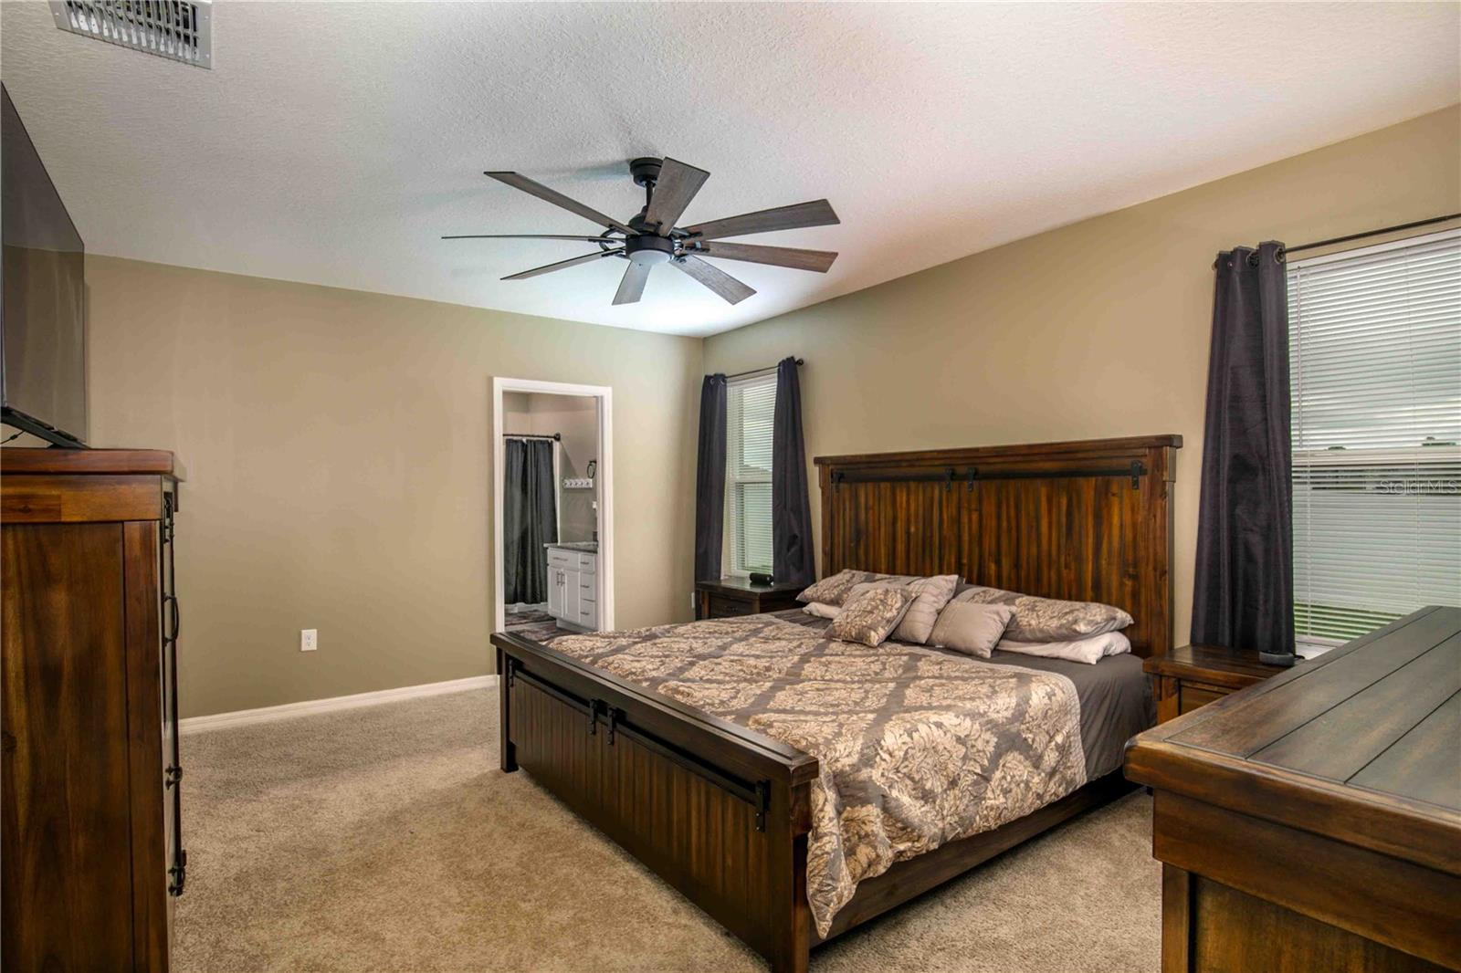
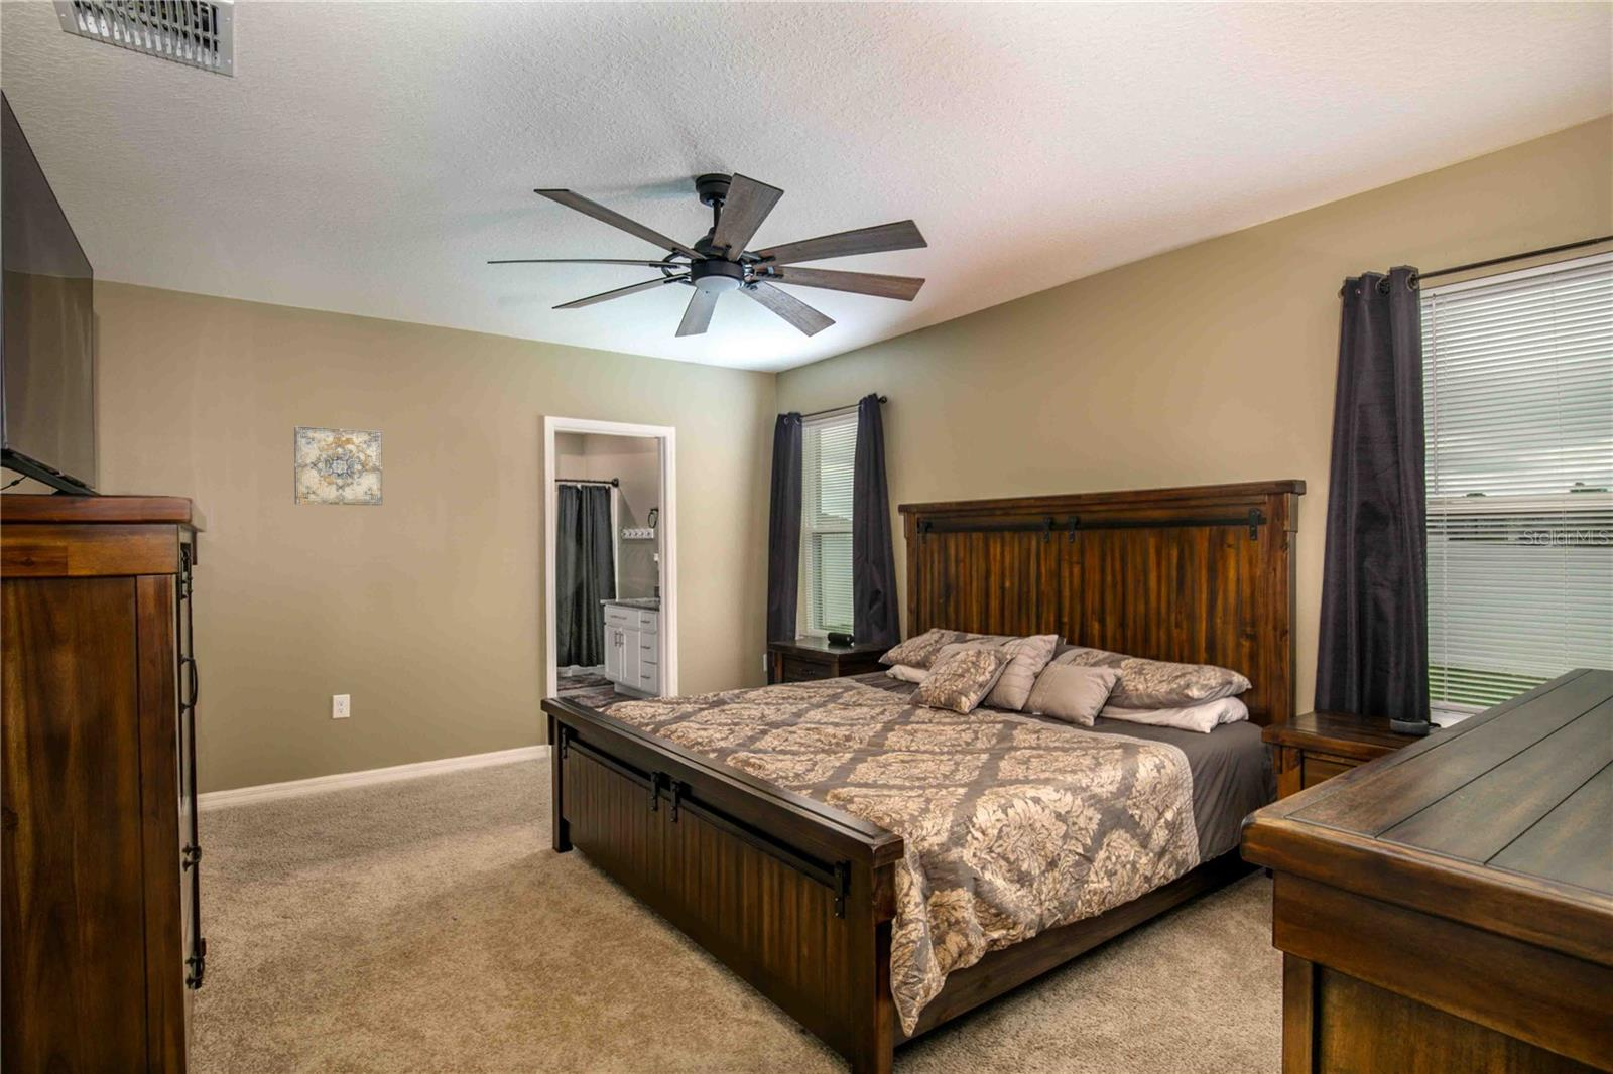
+ wall art [294,426,383,507]
